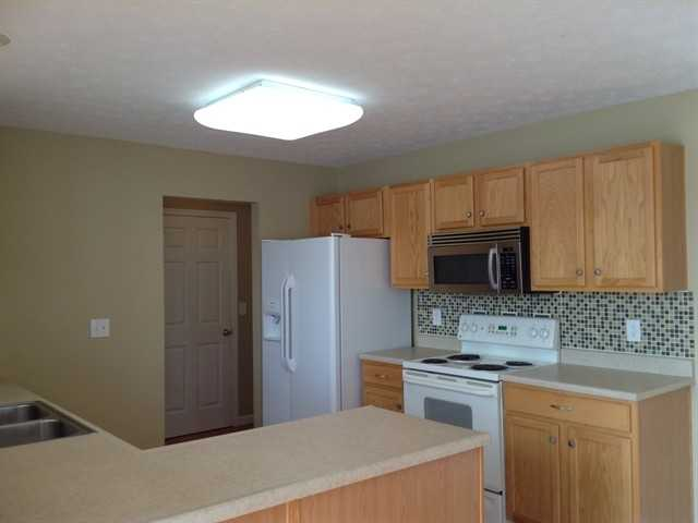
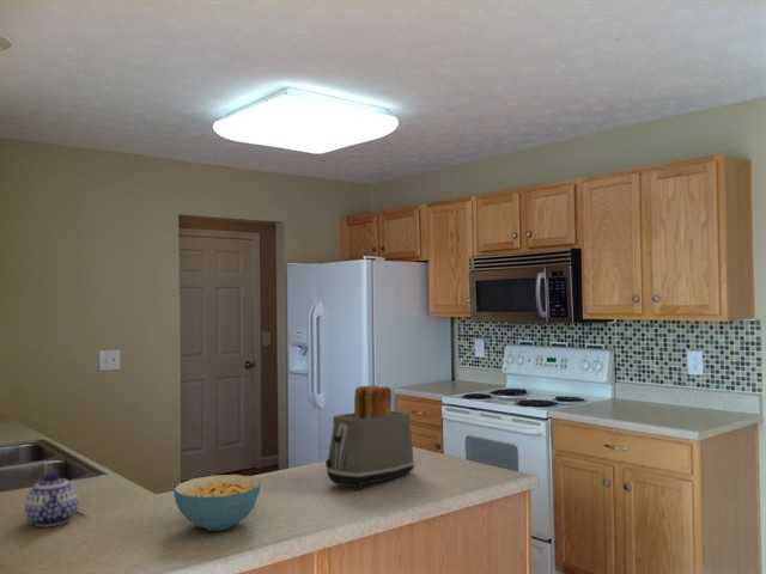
+ cereal bowl [172,474,262,532]
+ toaster [324,384,415,491]
+ teapot [24,471,79,527]
